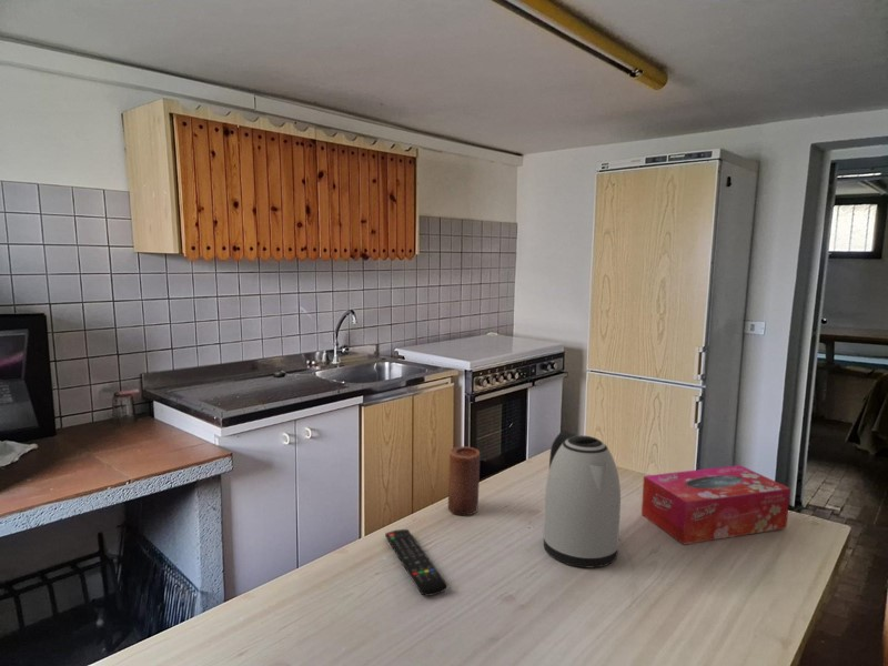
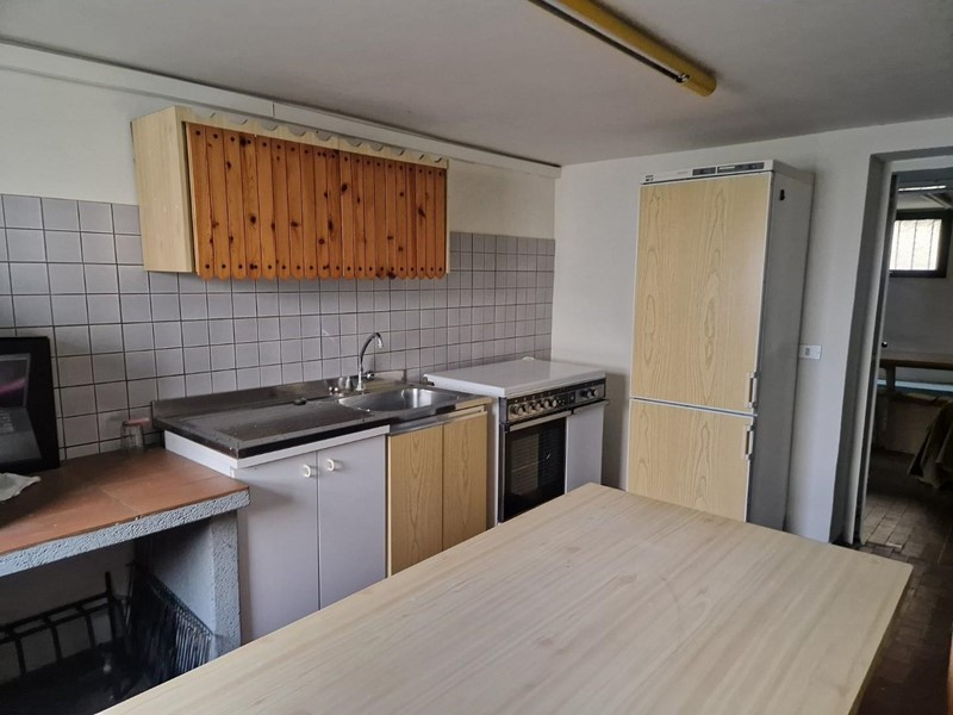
- kettle [542,430,622,568]
- tissue box [640,464,791,545]
- remote control [384,528,448,597]
- candle [447,445,481,516]
